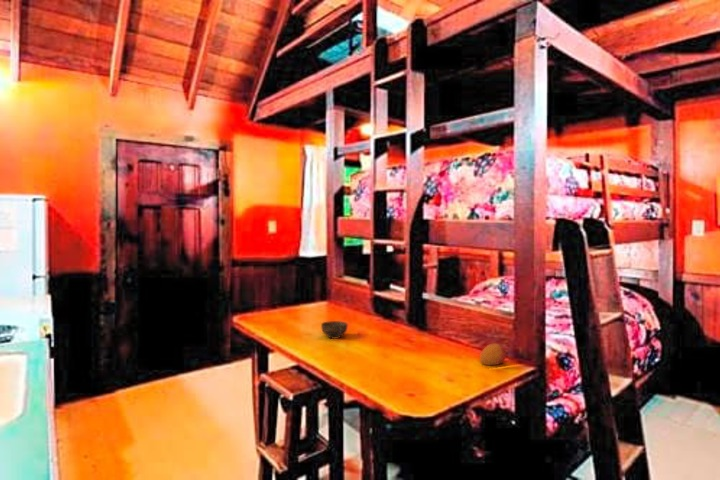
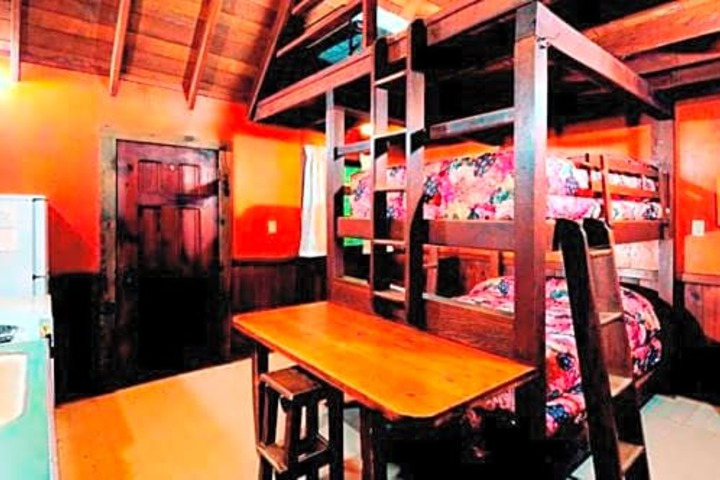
- cup [320,320,348,340]
- fruit [479,343,507,367]
